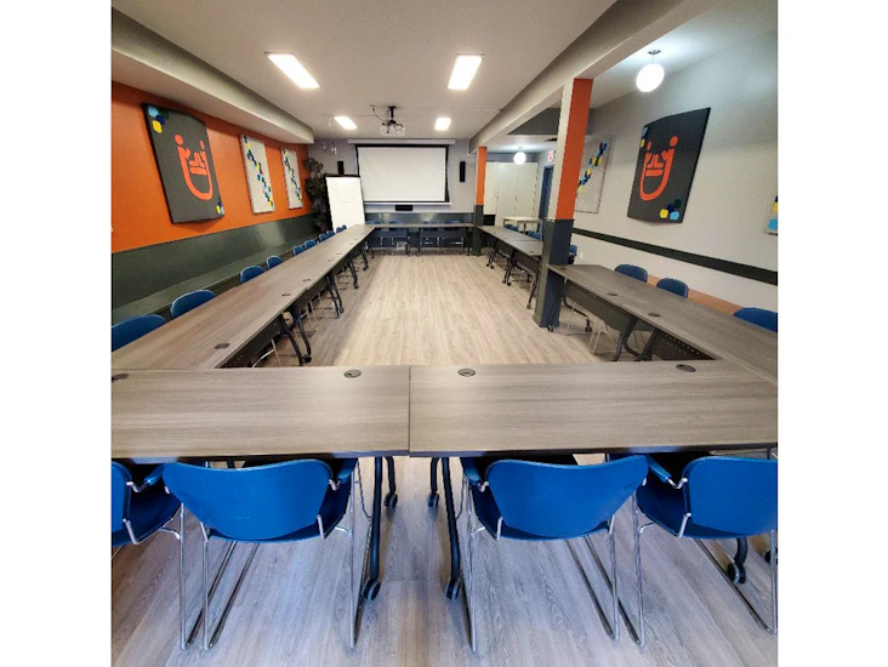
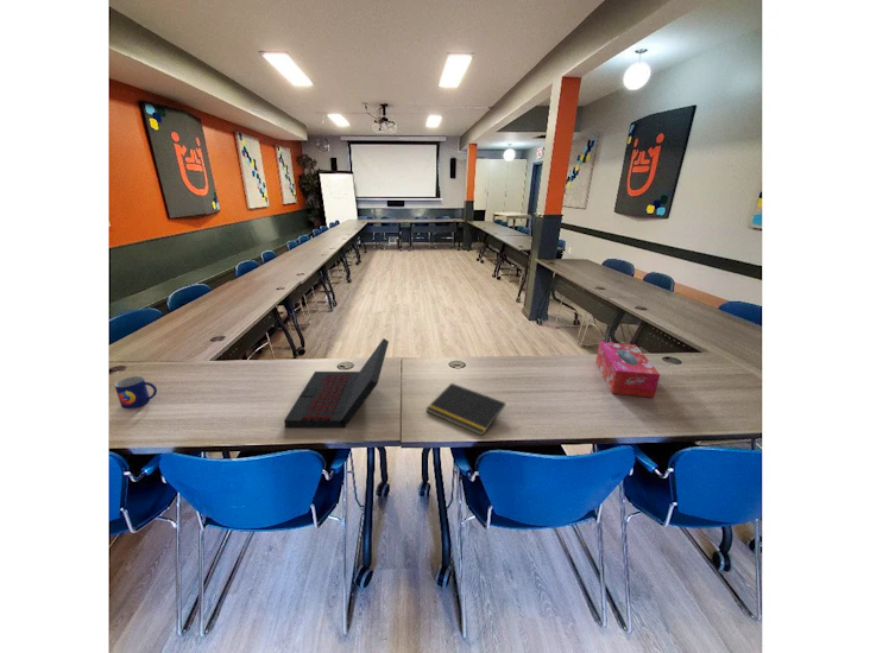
+ mug [113,375,158,410]
+ notepad [425,382,506,437]
+ tissue box [594,341,661,399]
+ laptop [283,337,390,429]
